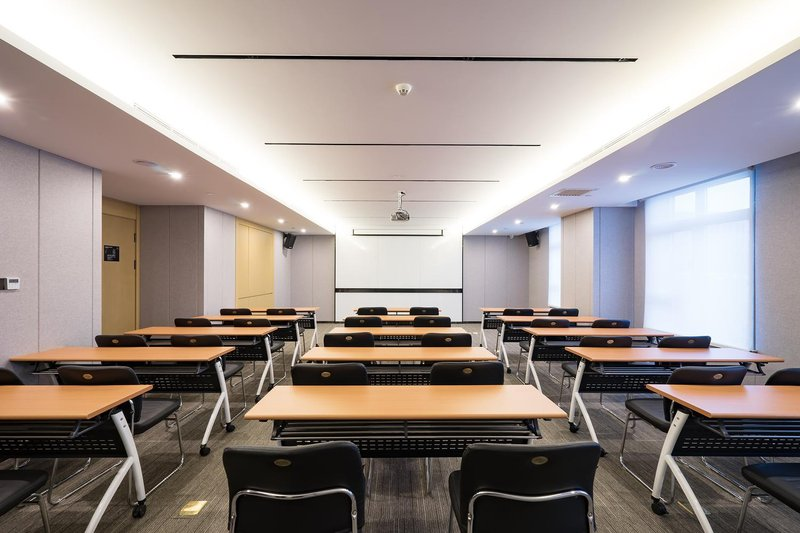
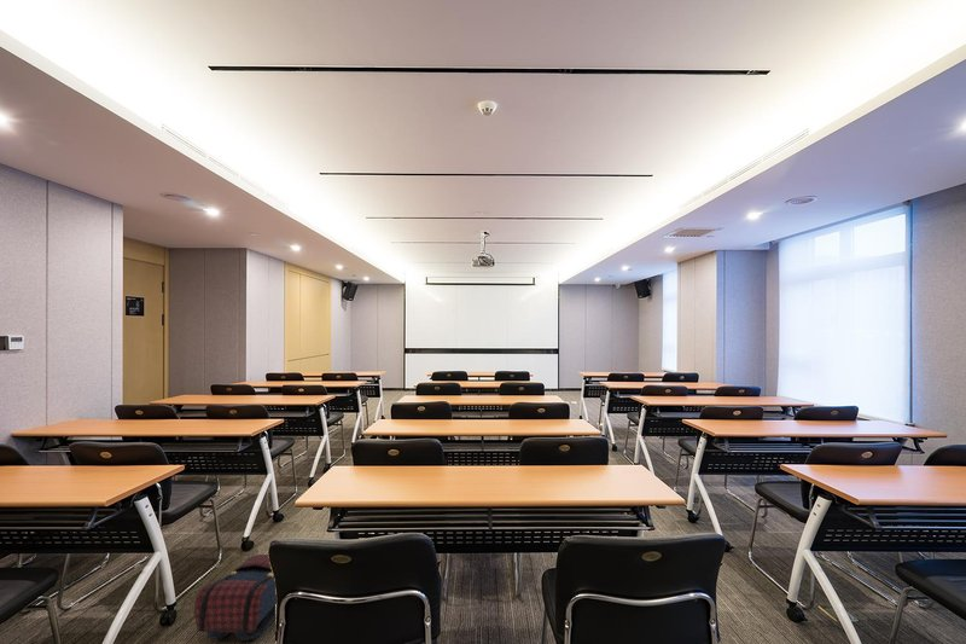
+ satchel [193,553,278,642]
